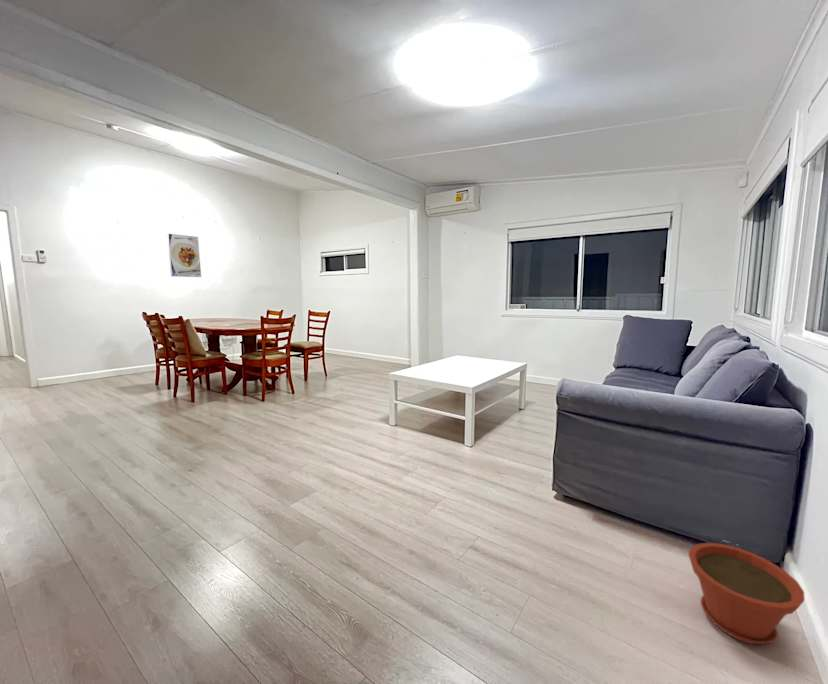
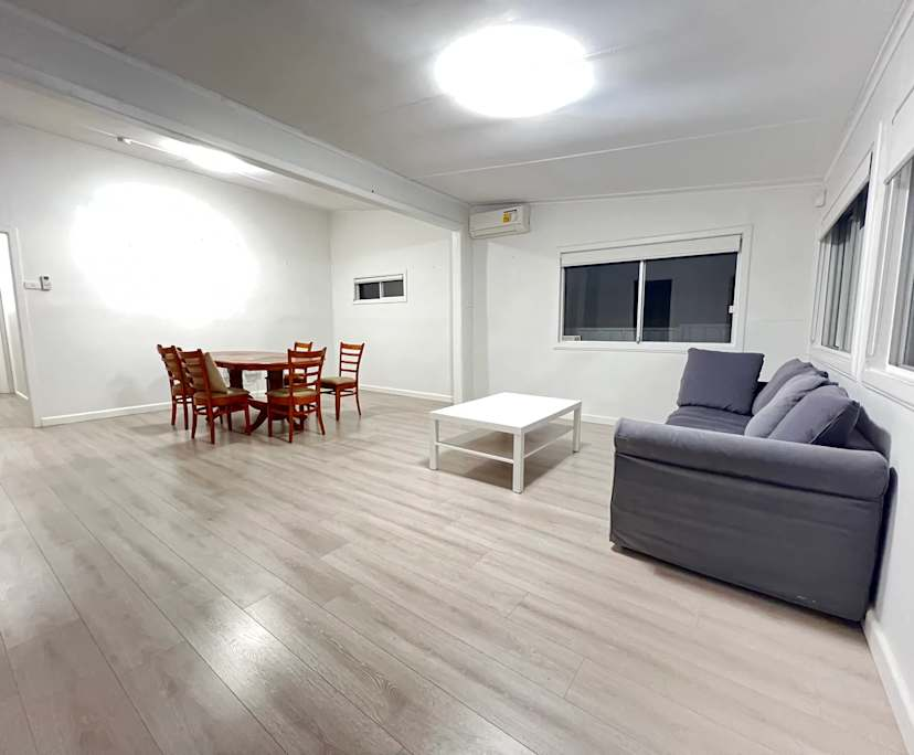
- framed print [166,233,202,278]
- plant pot [688,542,806,645]
